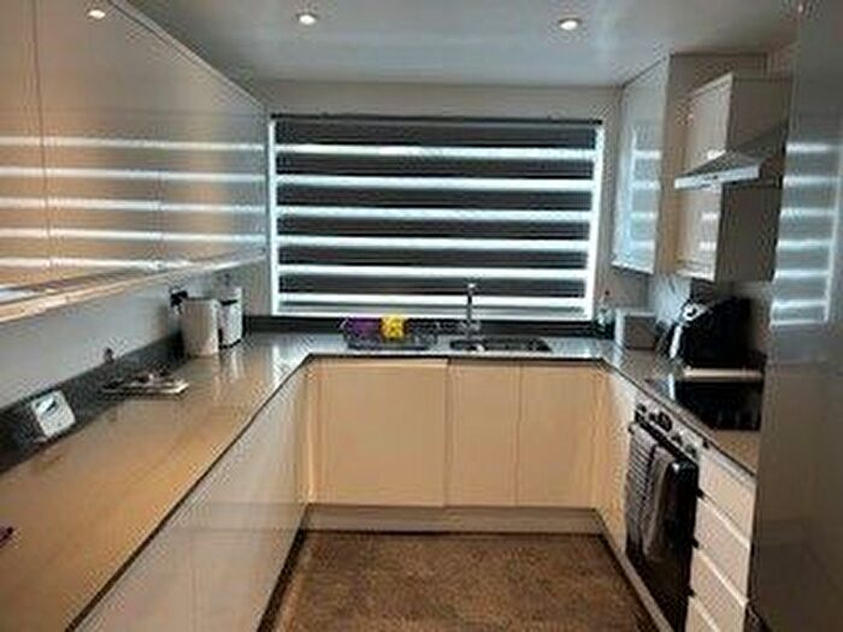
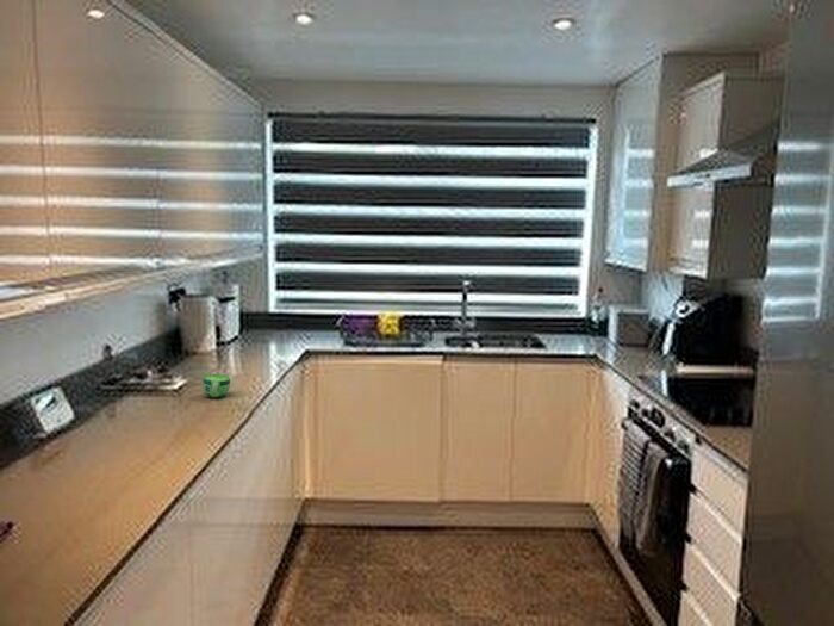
+ cup [201,372,231,398]
